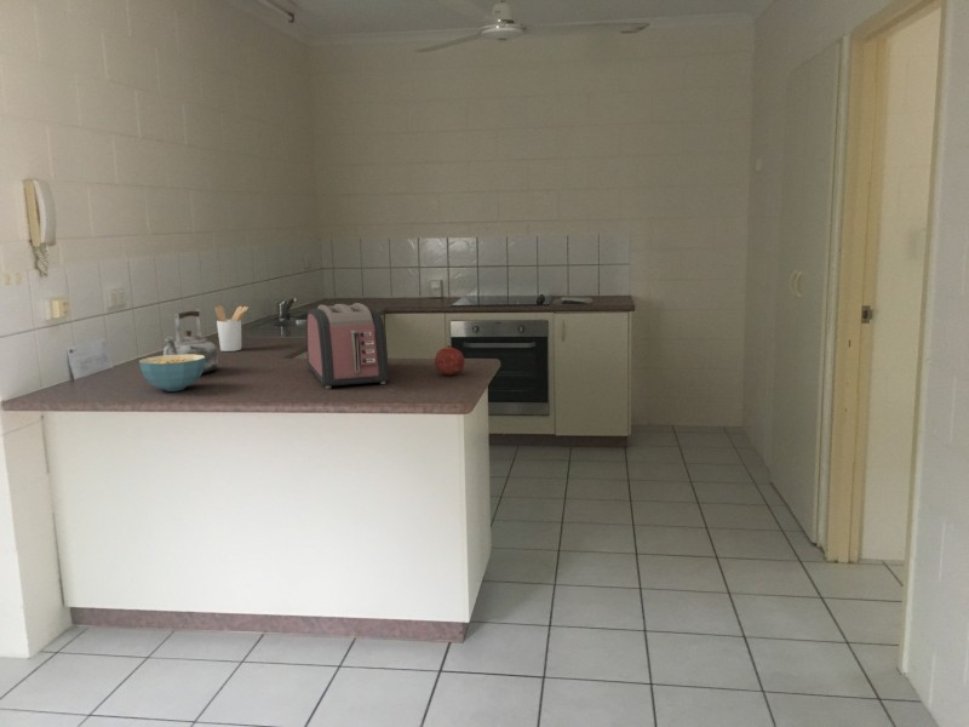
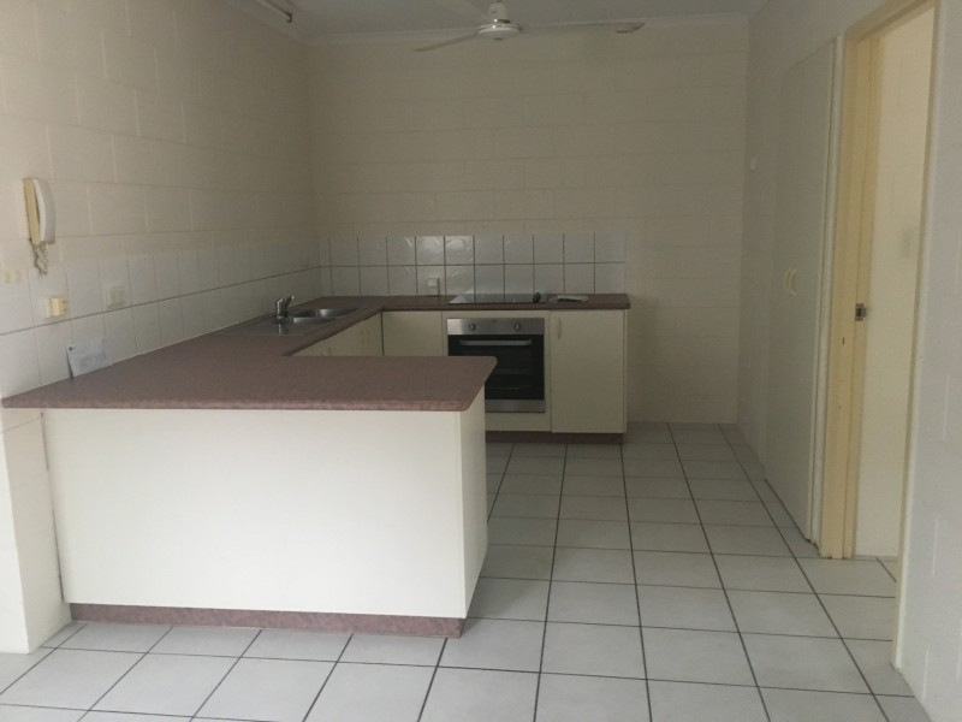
- toaster [305,302,390,390]
- kettle [162,308,219,374]
- cereal bowl [138,354,206,393]
- utensil holder [213,304,250,353]
- fruit [434,344,465,376]
